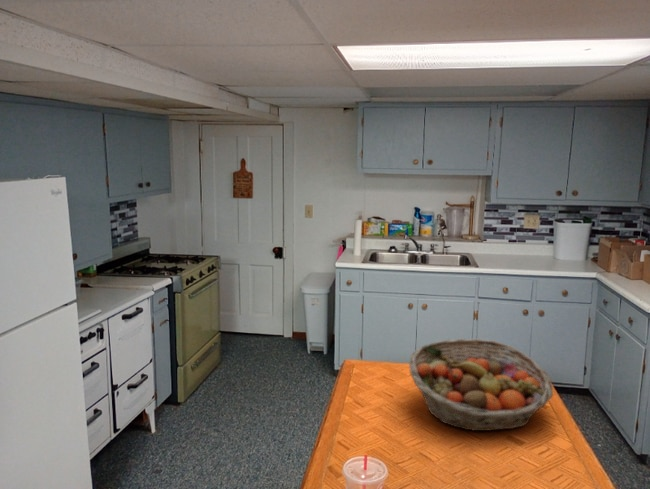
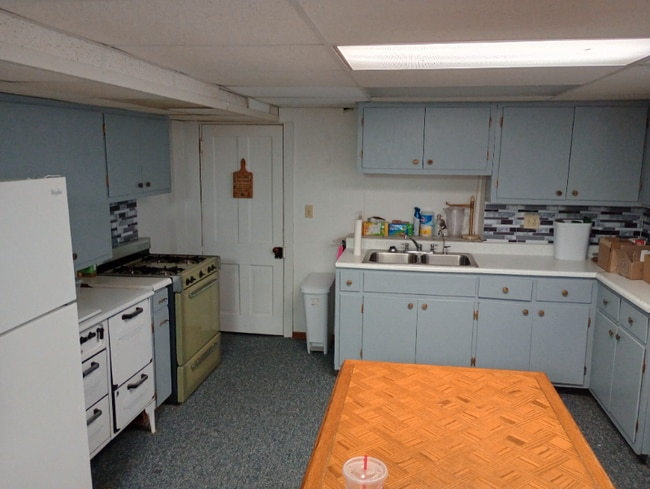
- fruit basket [408,338,554,432]
